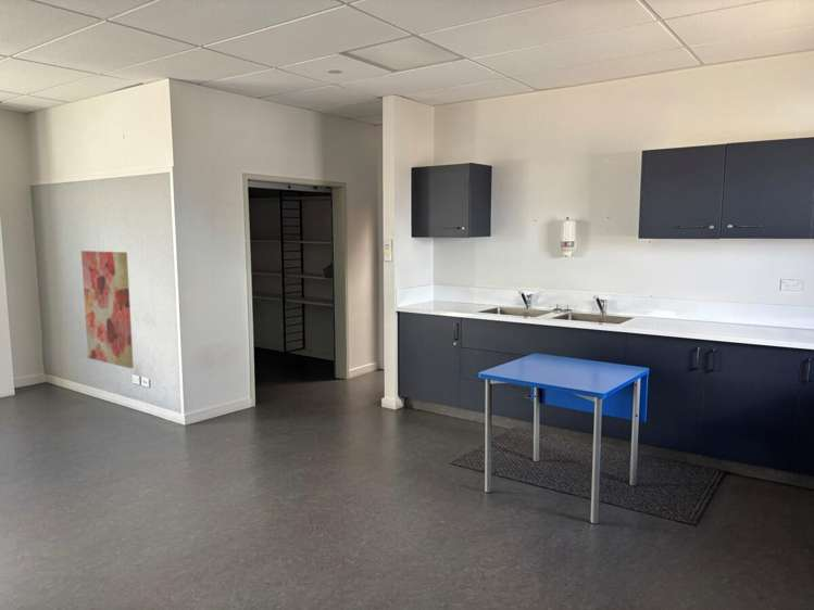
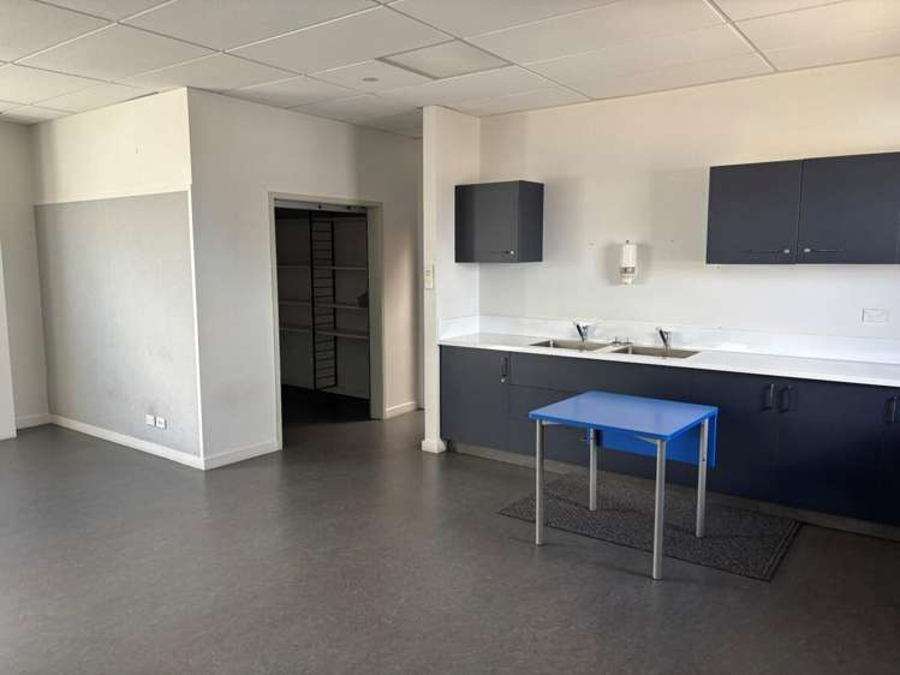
- wall art [80,250,135,369]
